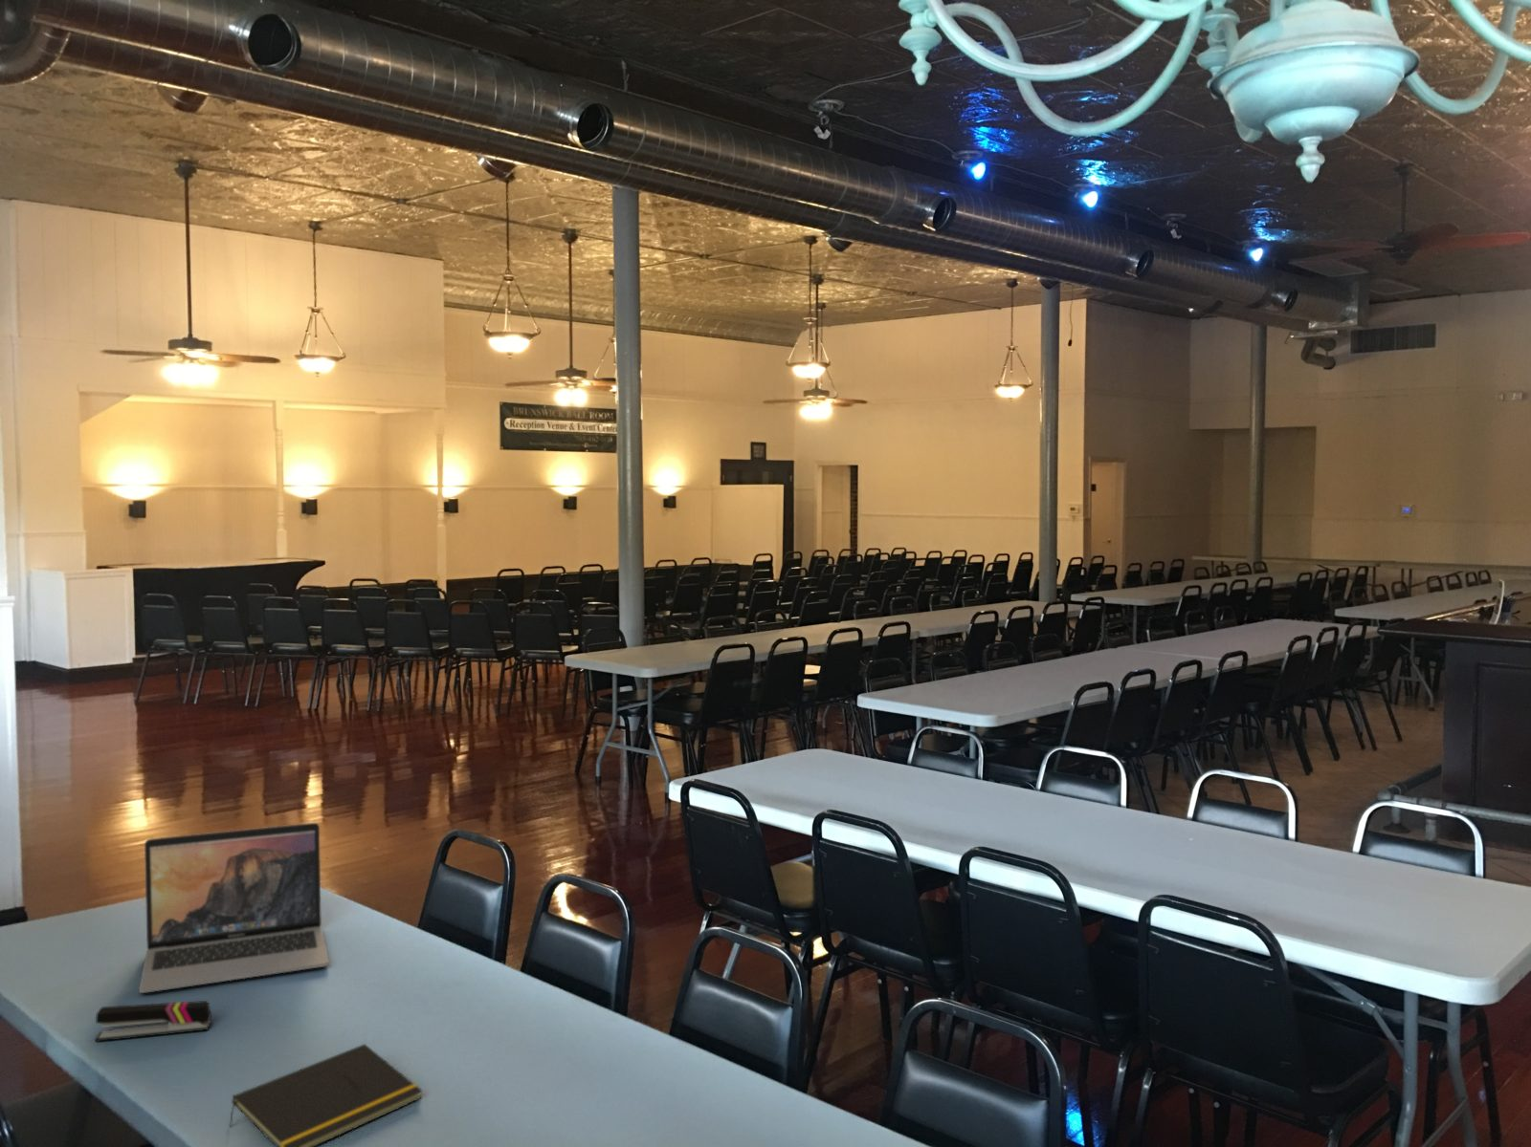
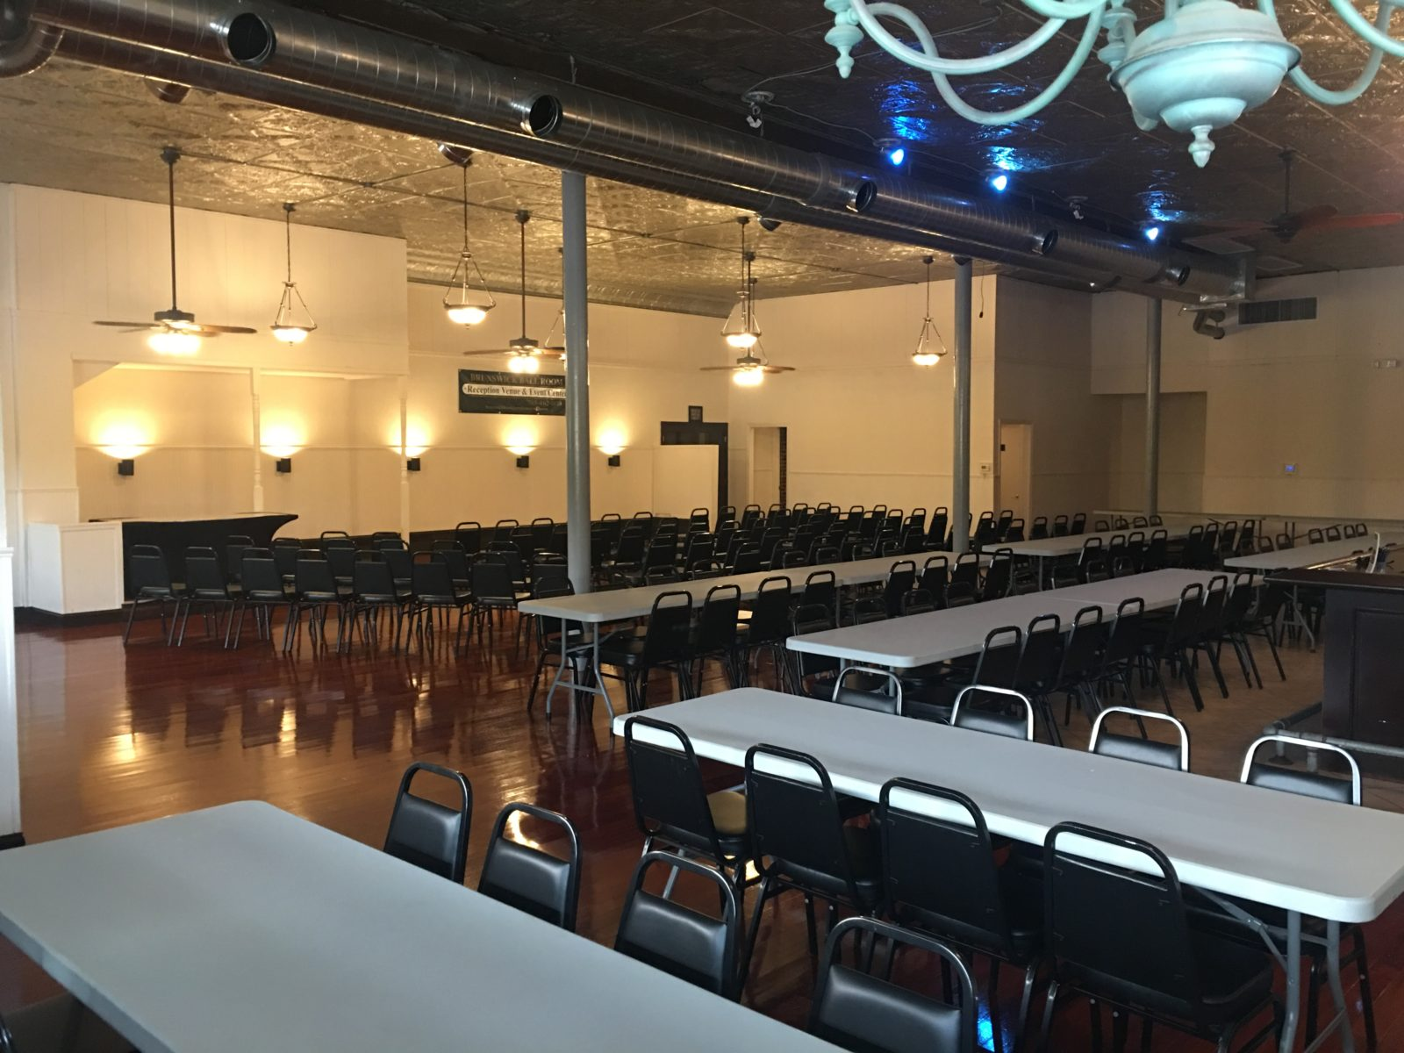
- laptop [137,822,330,994]
- notepad [228,1043,423,1147]
- stapler [94,1000,212,1043]
